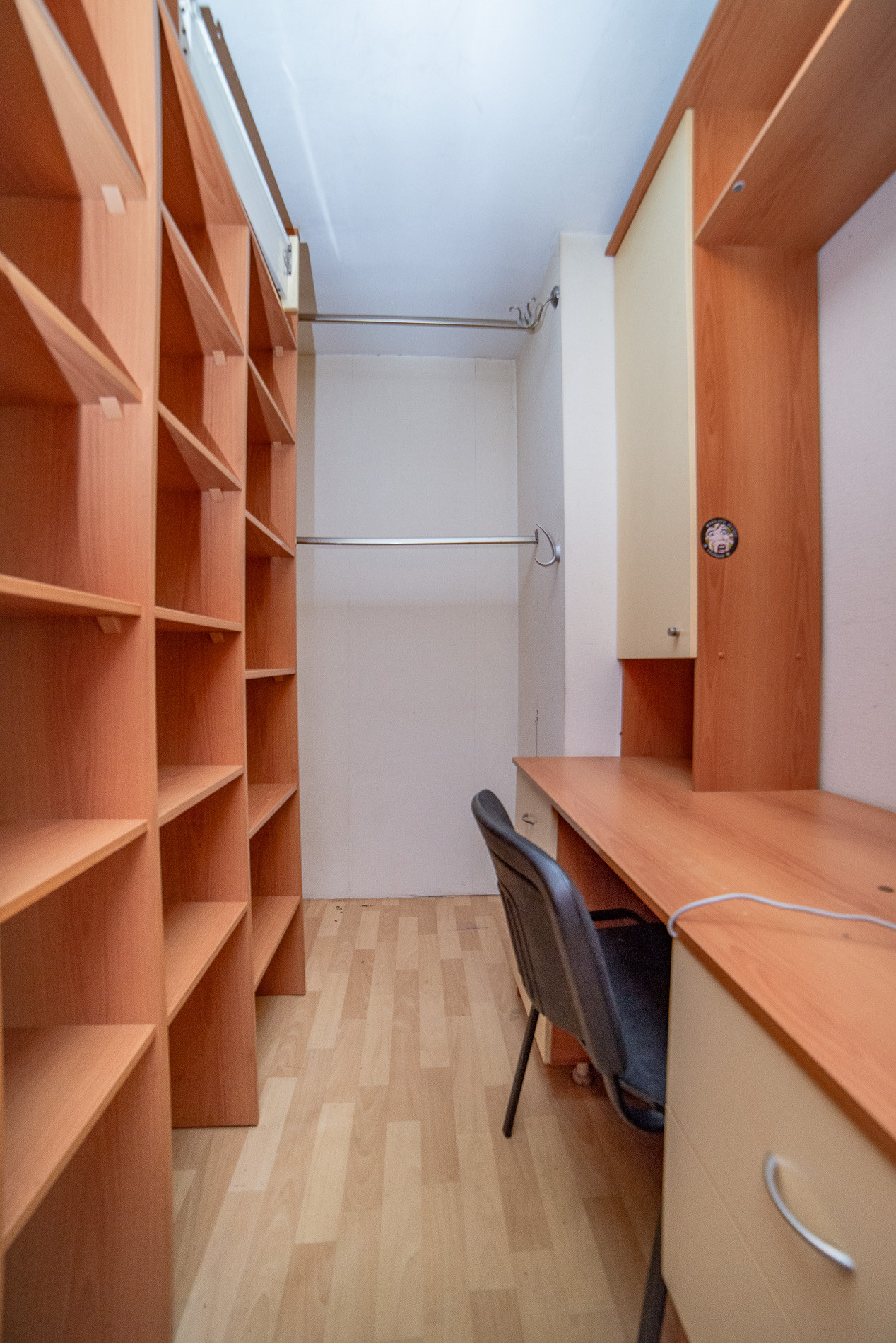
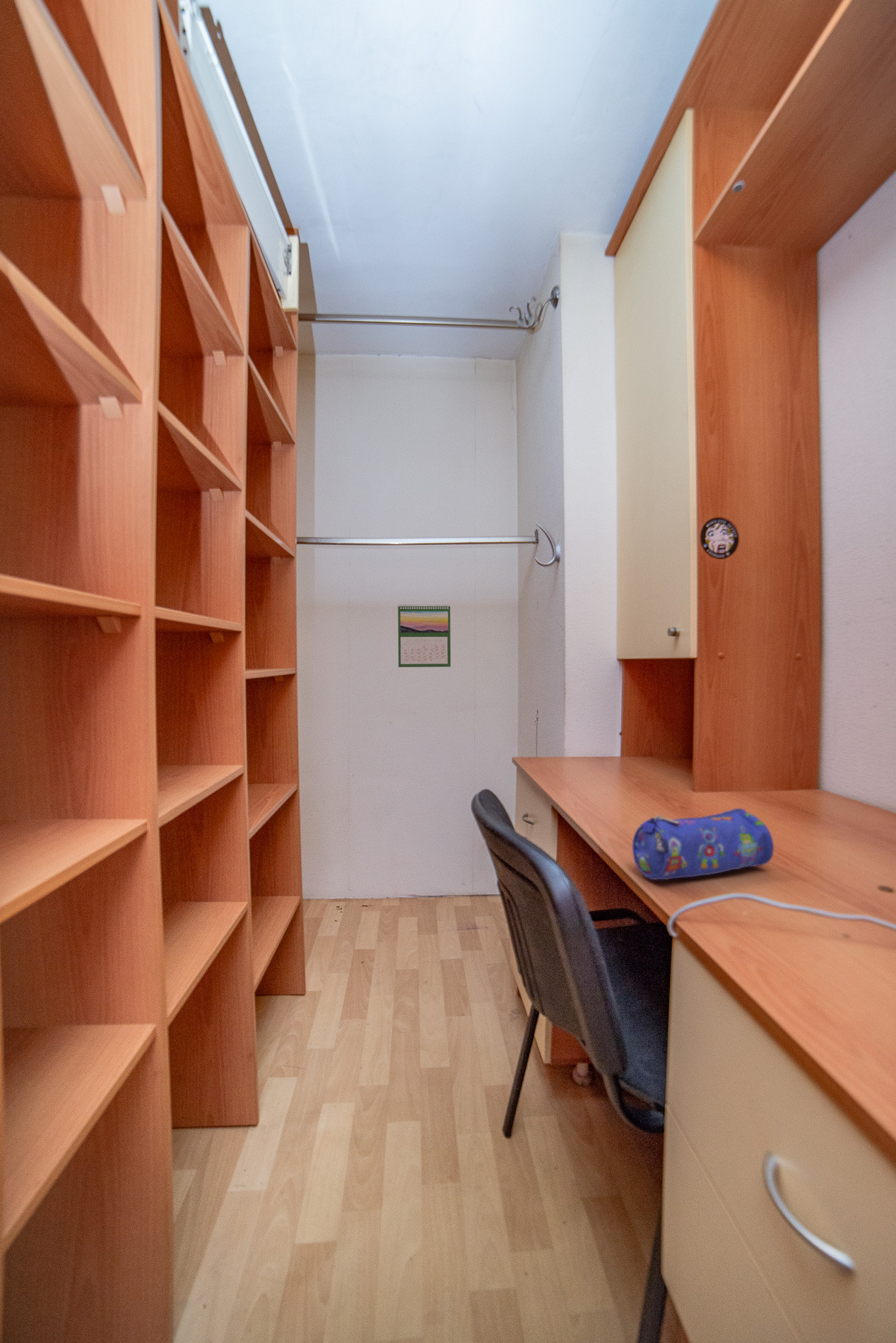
+ calendar [397,603,452,668]
+ pencil case [632,808,774,881]
